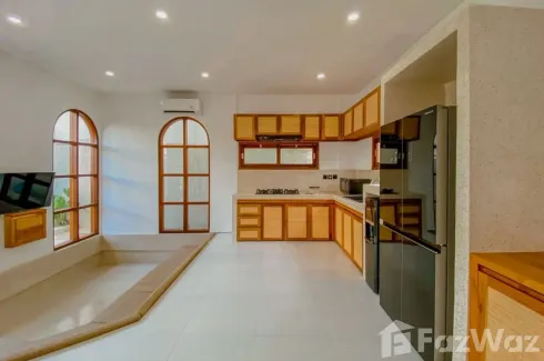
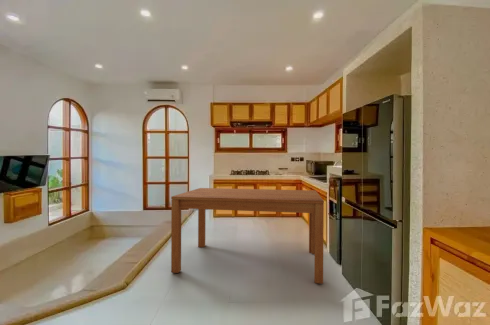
+ dining table [170,187,325,285]
